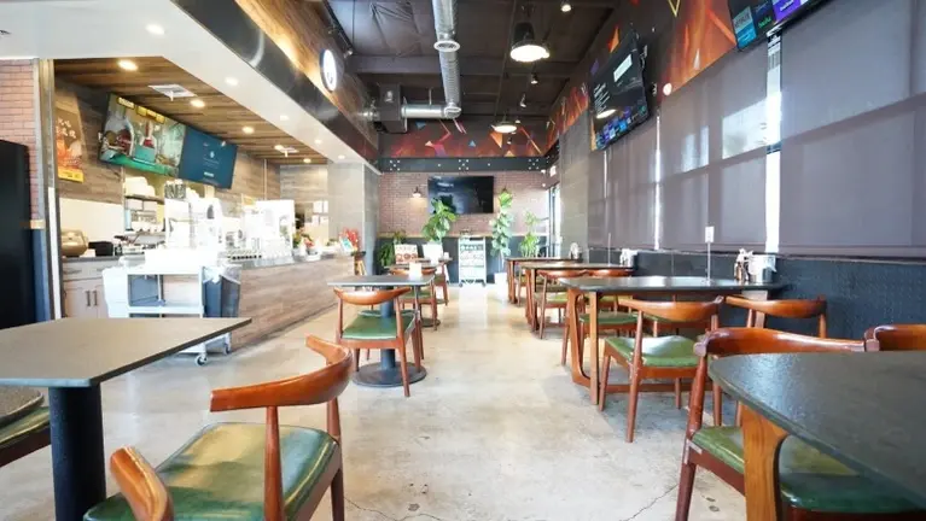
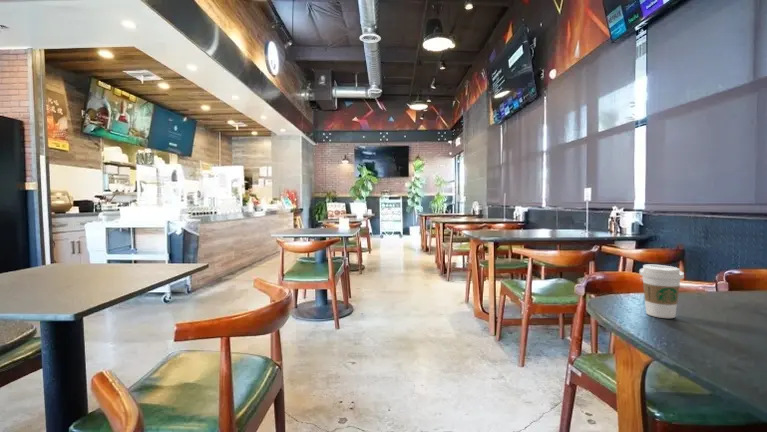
+ coffee cup [638,264,685,319]
